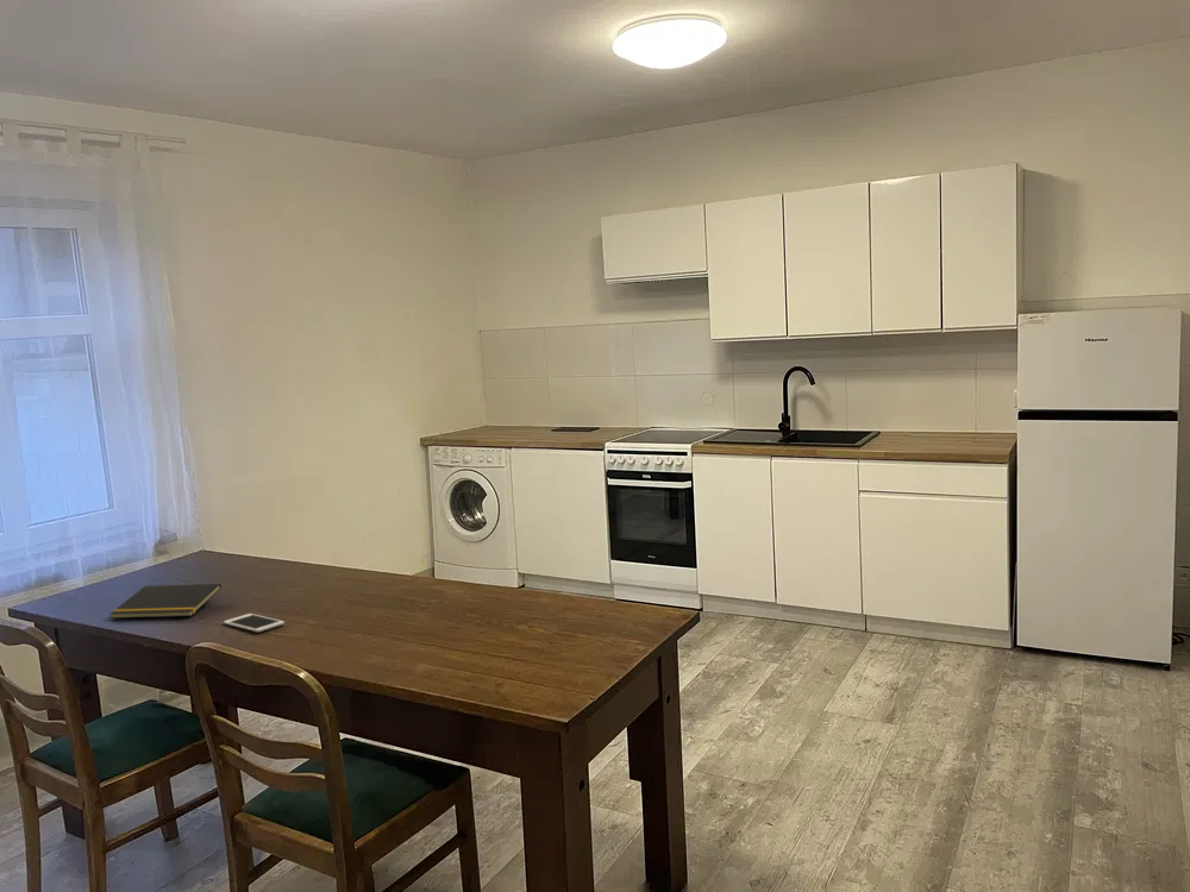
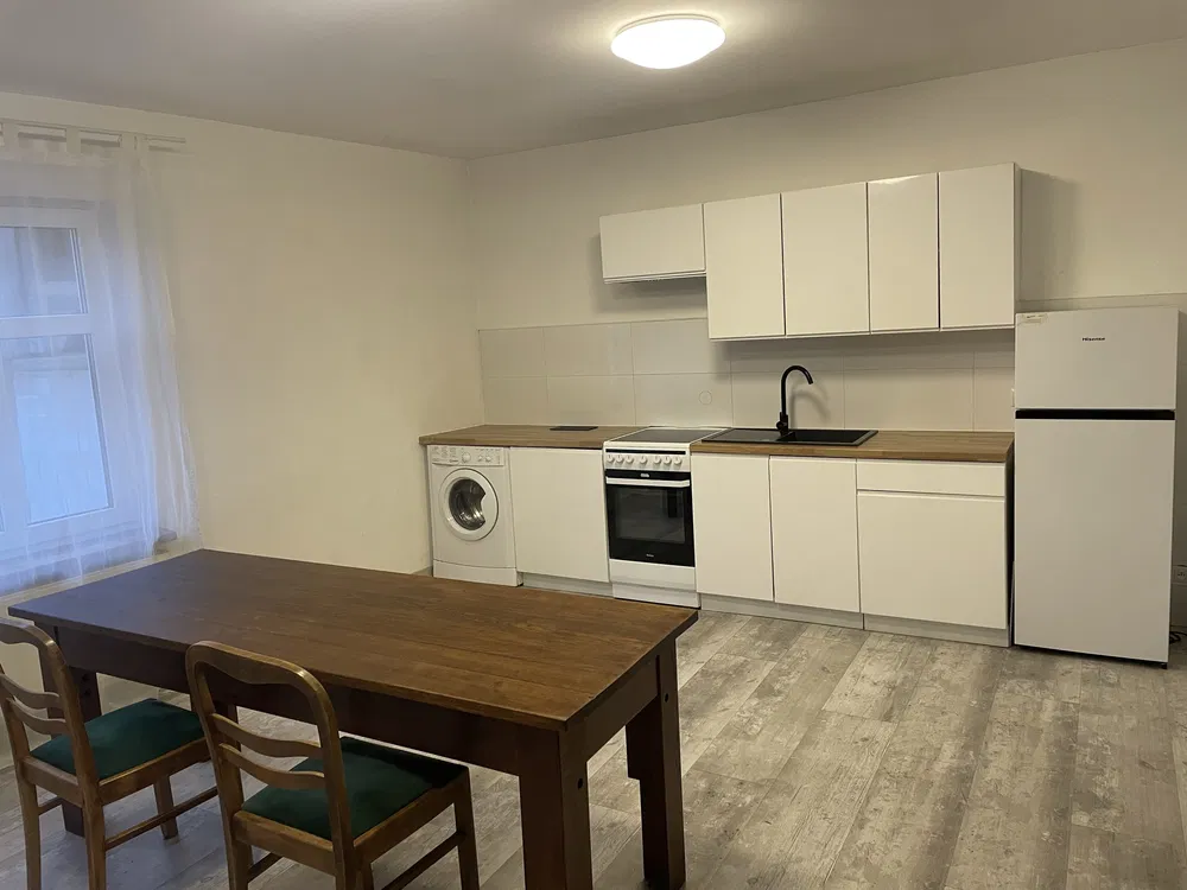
- cell phone [223,613,286,634]
- notepad [109,583,223,620]
